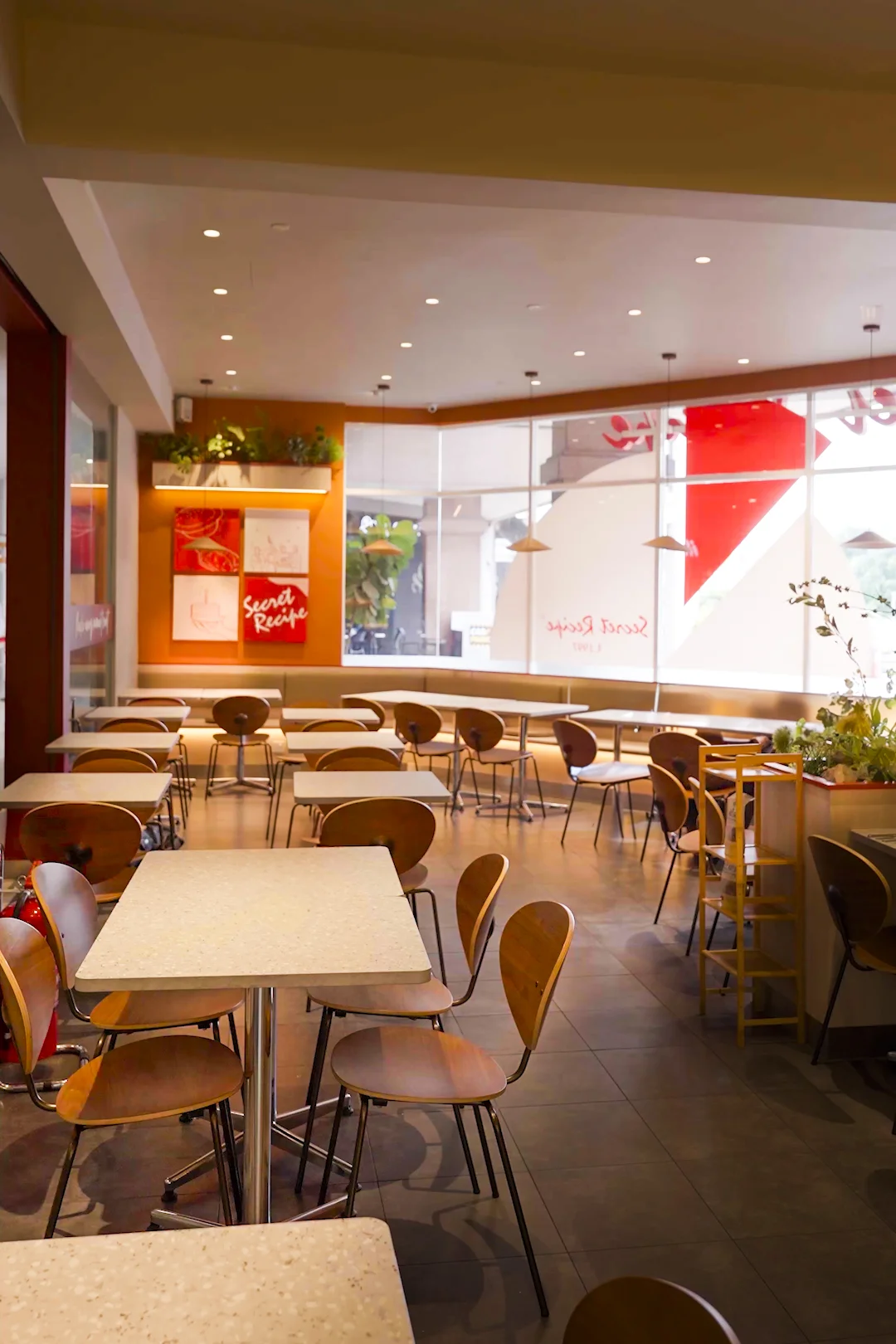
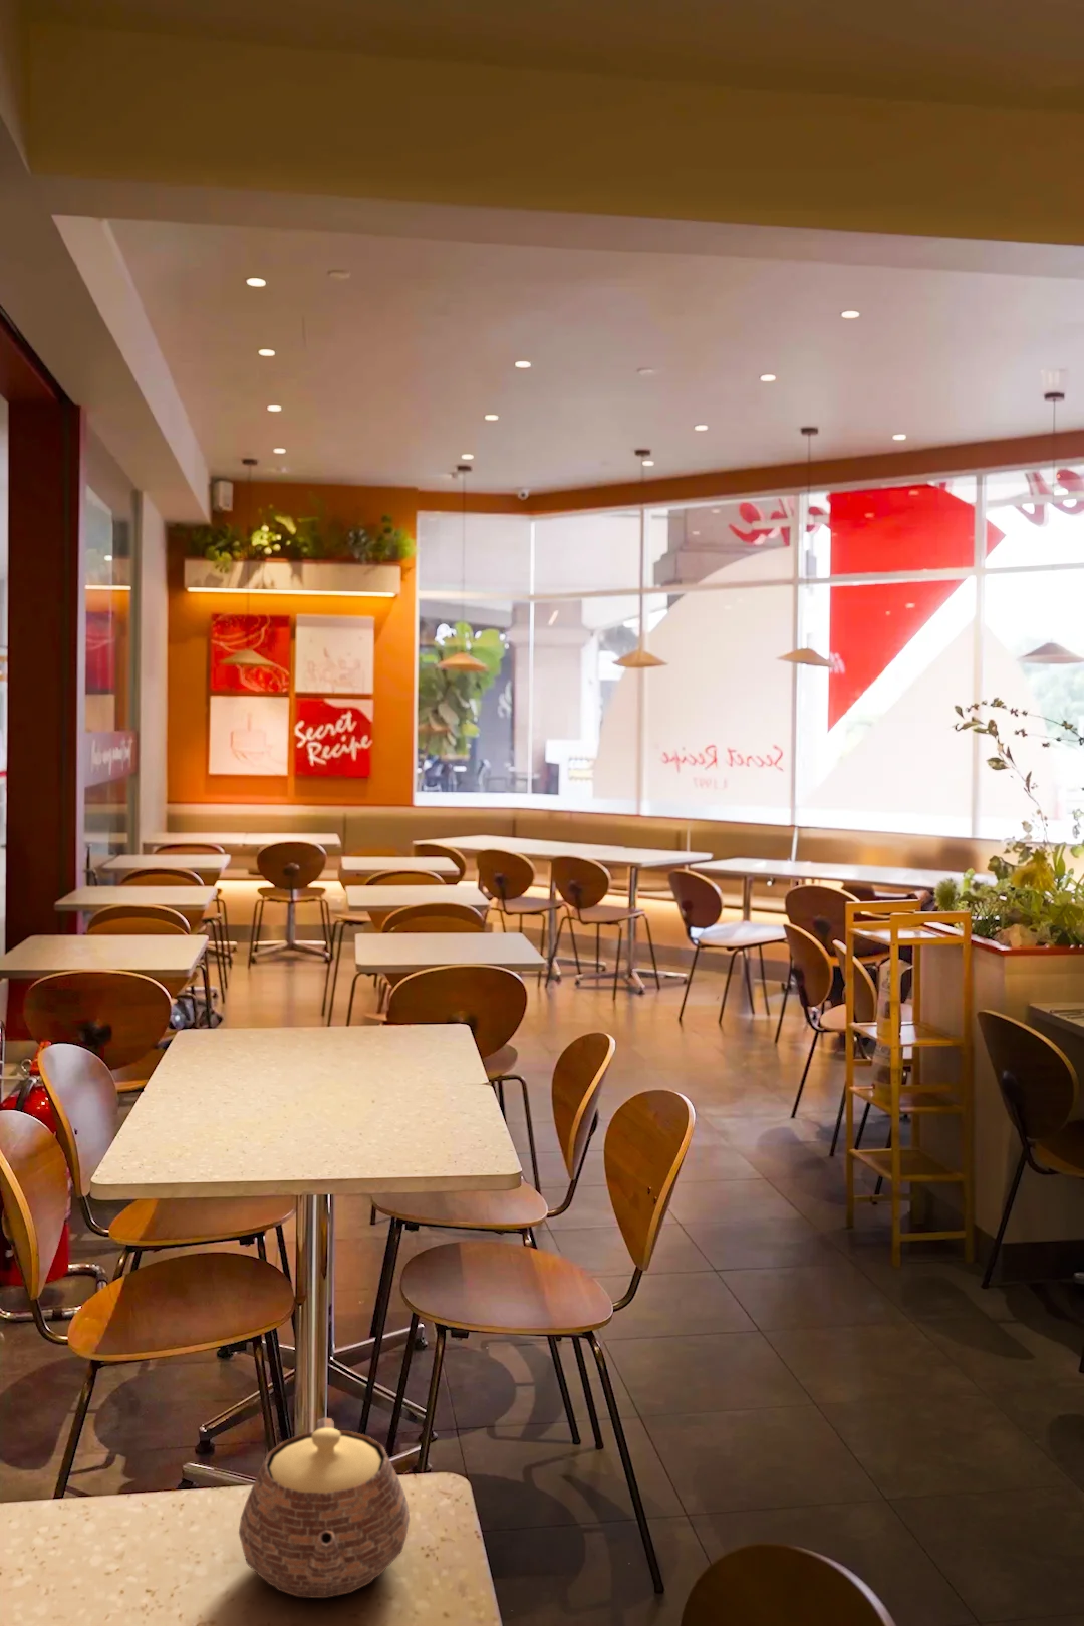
+ teapot [238,1417,410,1599]
